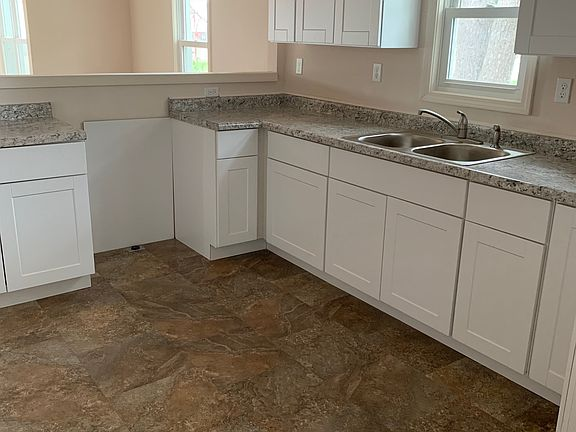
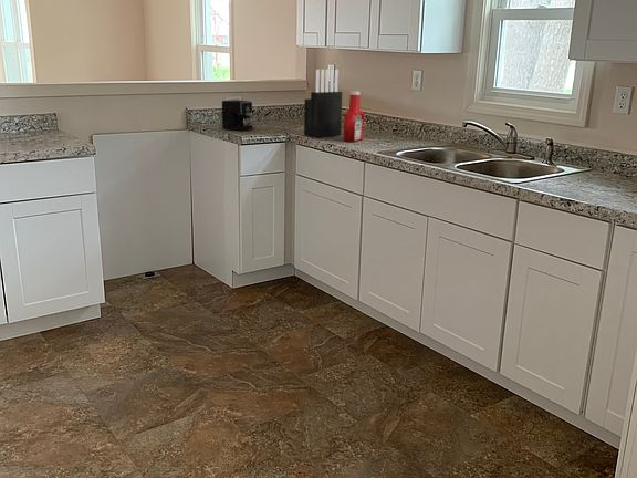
+ coffee maker [221,98,253,132]
+ soap bottle [343,90,365,143]
+ knife block [303,69,343,138]
